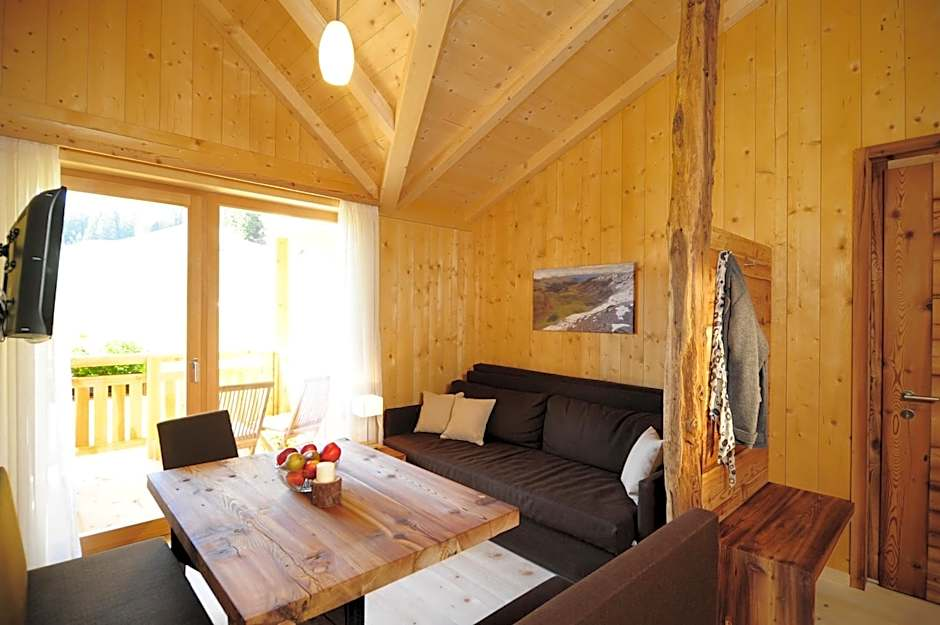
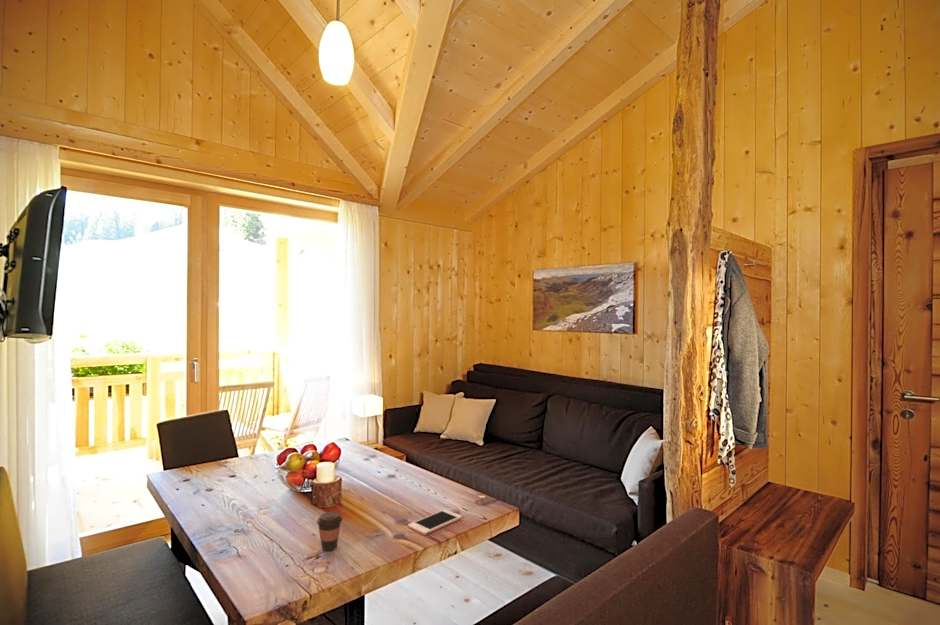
+ cell phone [407,509,463,536]
+ coffee cup [316,511,343,552]
